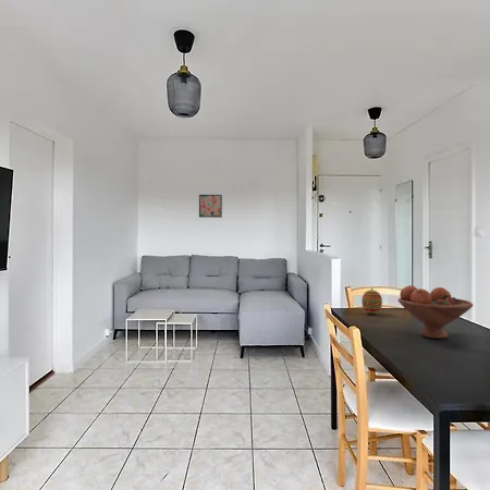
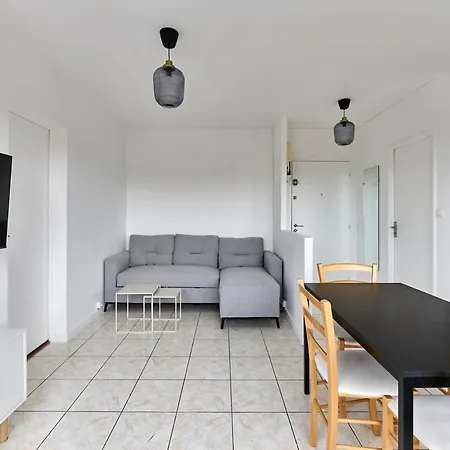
- decorative egg [360,287,383,315]
- fruit bowl [397,284,474,340]
- wall art [198,194,223,219]
